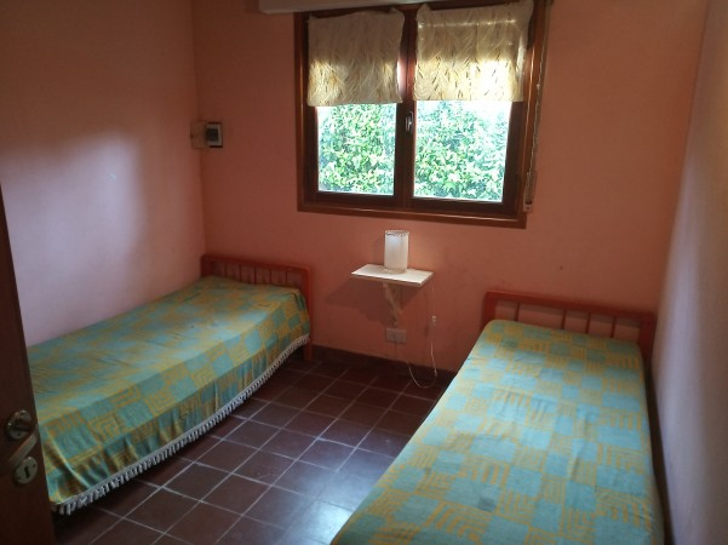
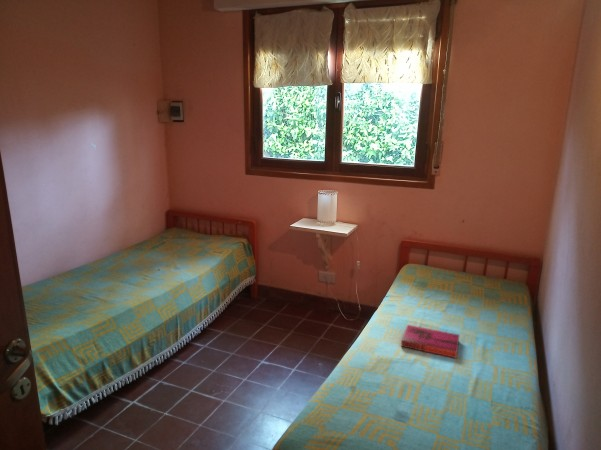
+ hardback book [400,324,461,359]
